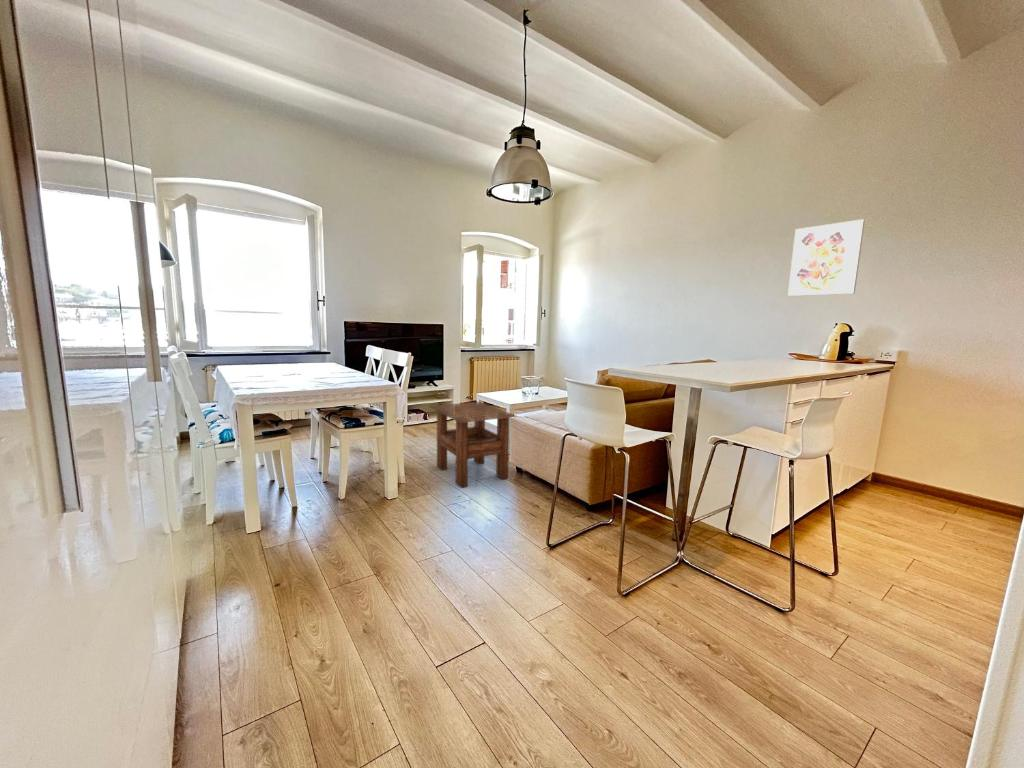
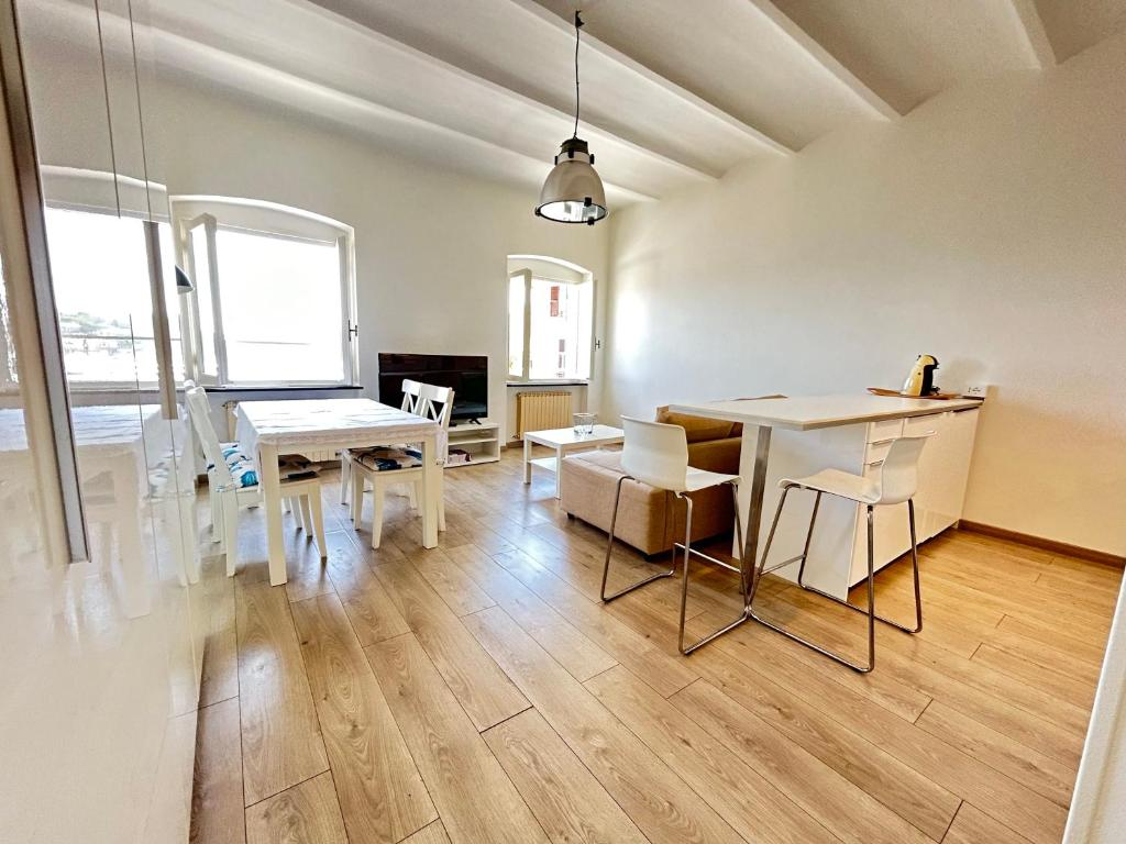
- side table [427,401,519,489]
- wall art [787,218,866,297]
